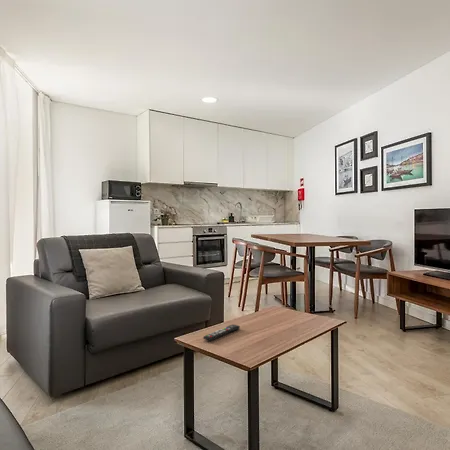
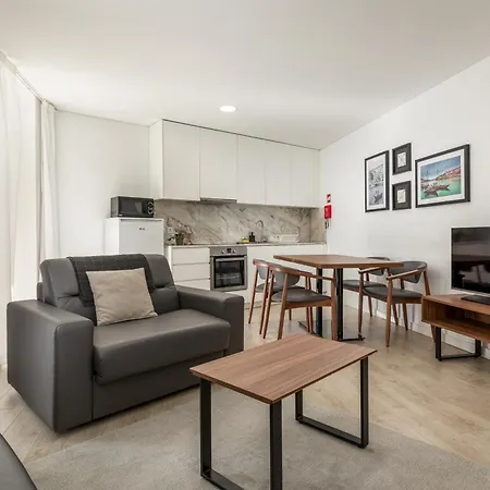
- remote control [202,323,241,341]
